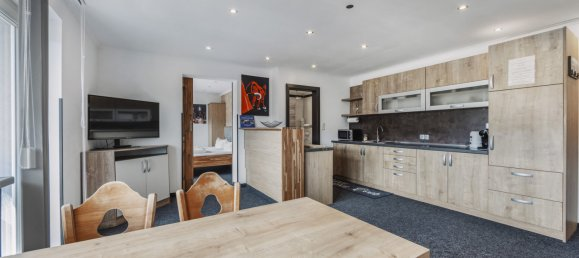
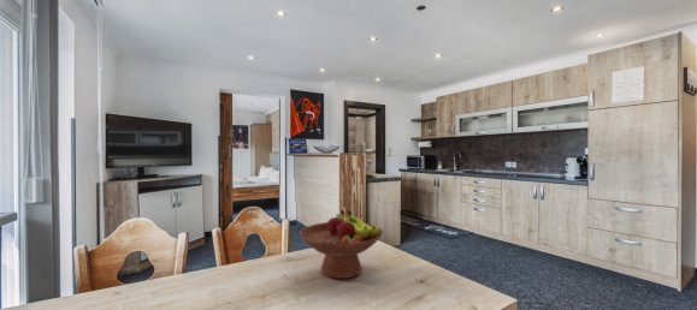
+ fruit bowl [299,209,384,280]
